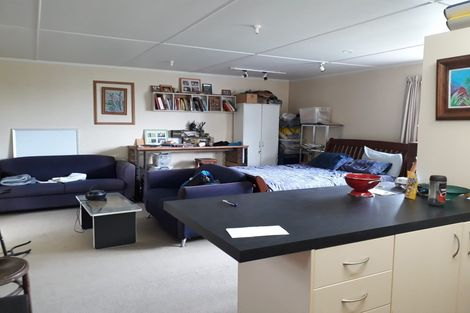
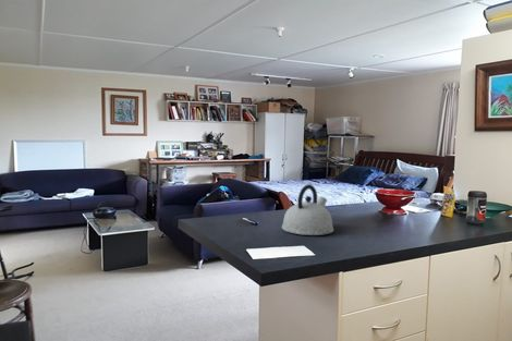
+ kettle [281,183,334,236]
